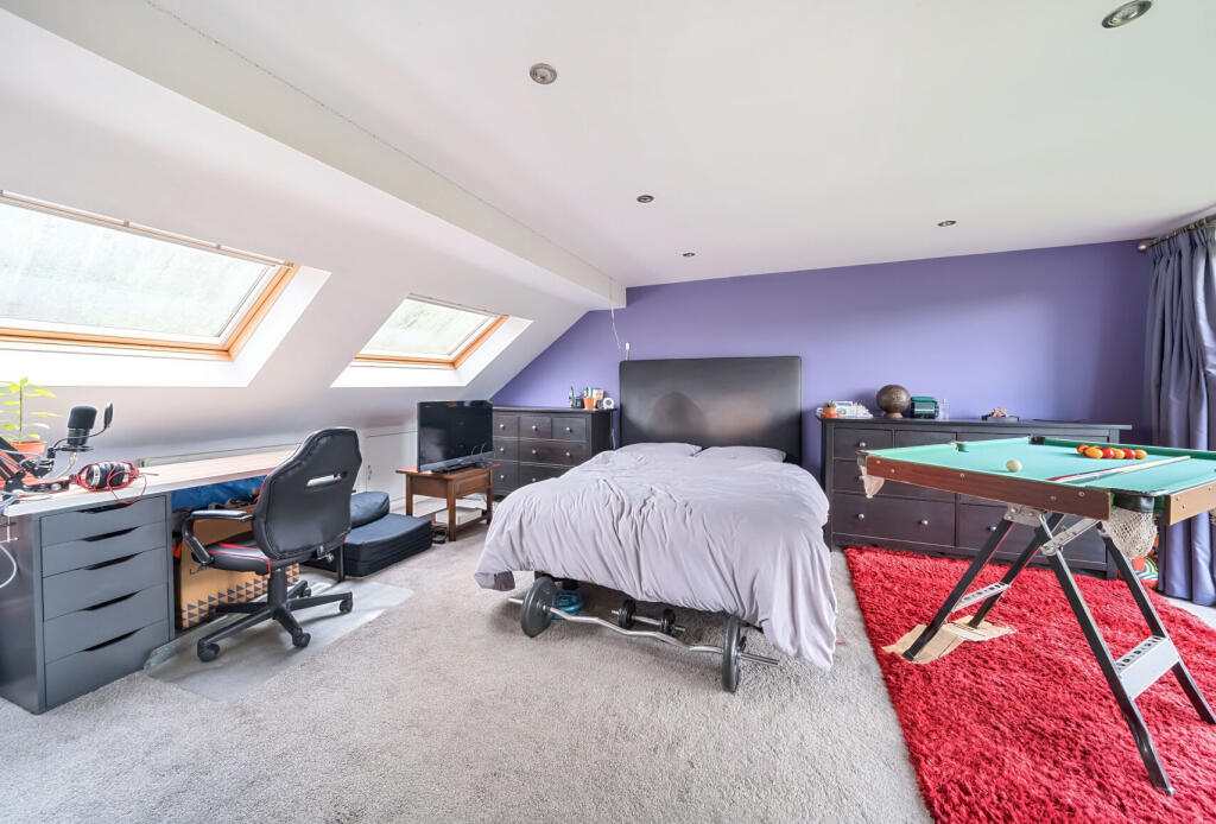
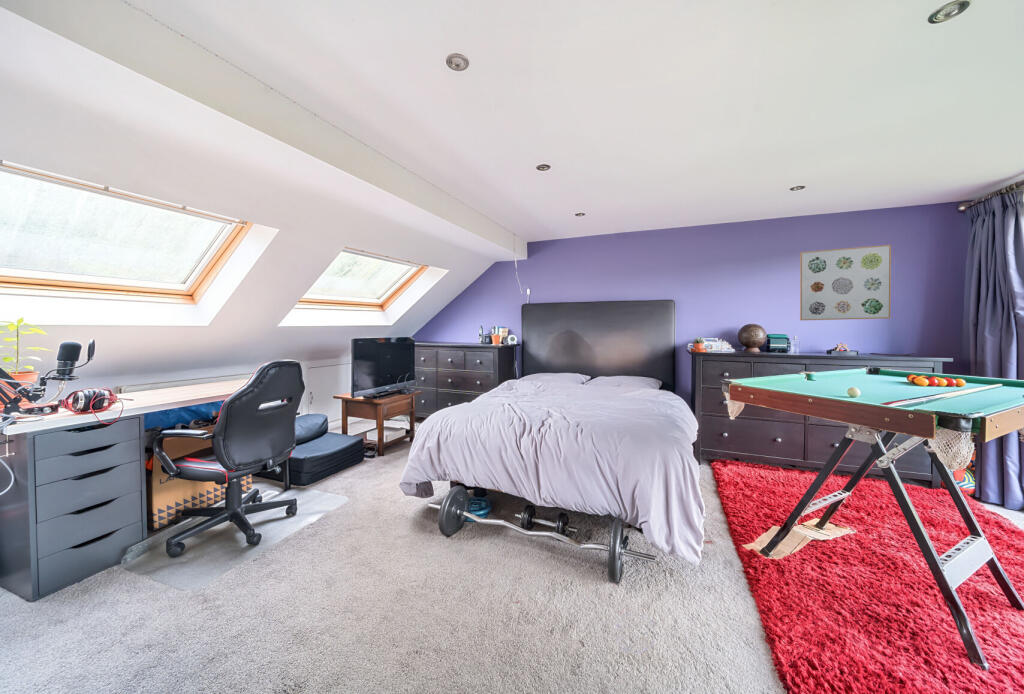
+ wall art [799,244,892,321]
